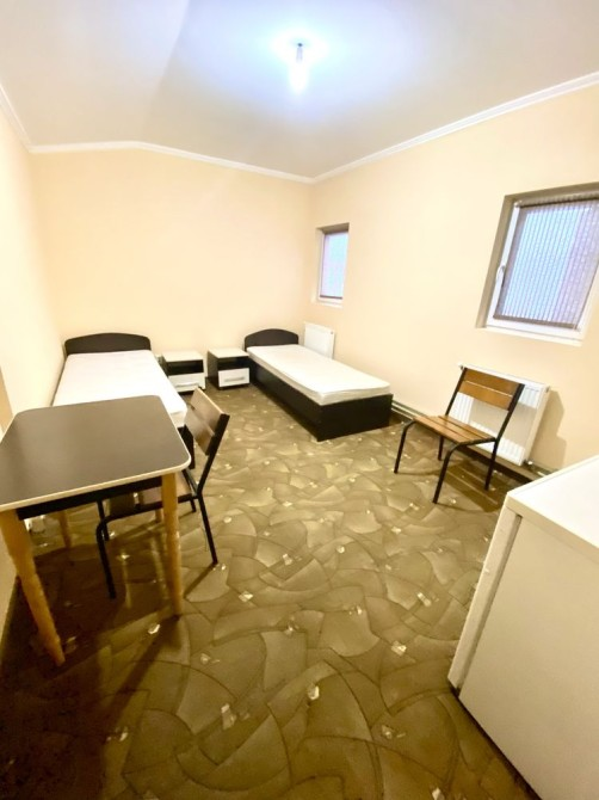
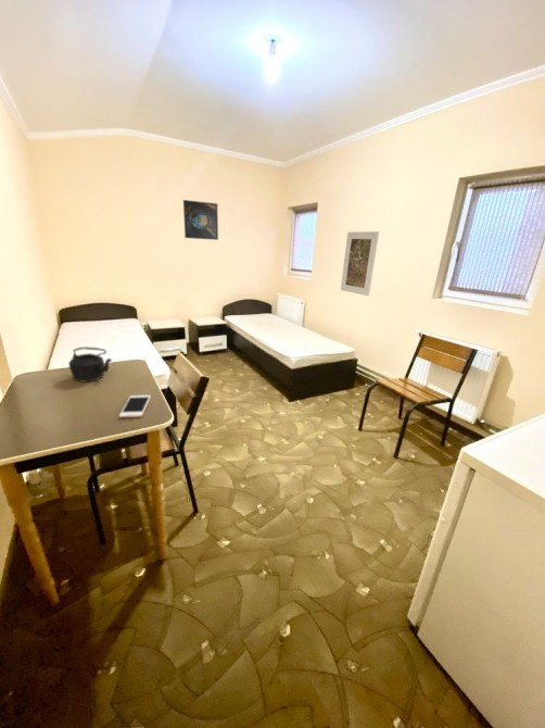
+ cell phone [118,394,152,418]
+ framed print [182,199,219,241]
+ teapot [67,346,113,382]
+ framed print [340,230,380,297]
